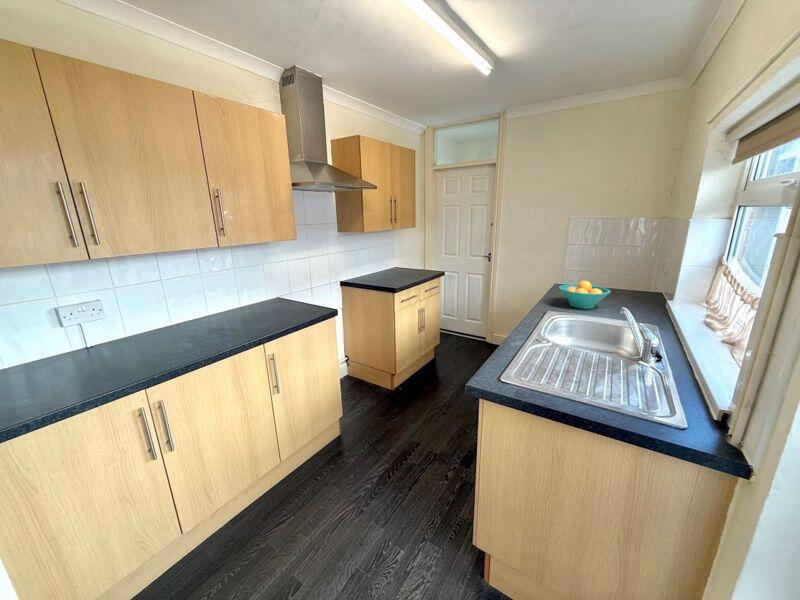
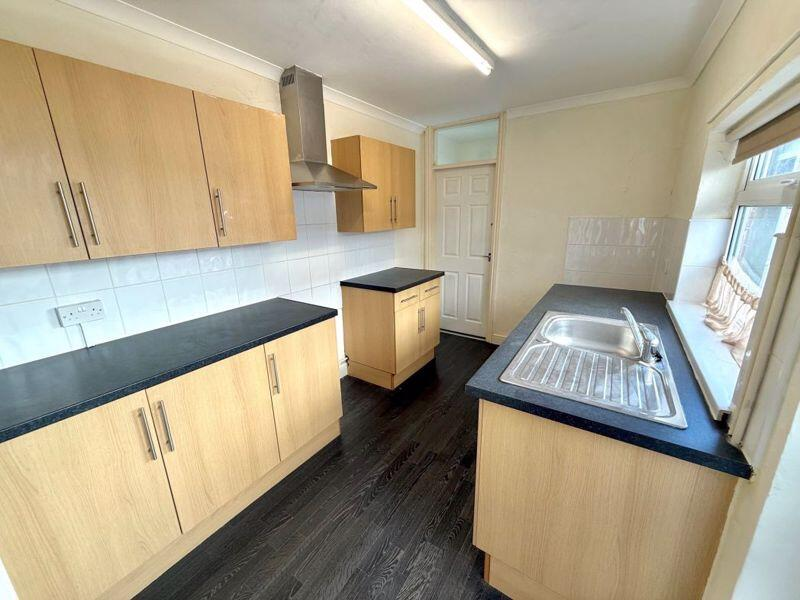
- fruit bowl [558,280,612,310]
